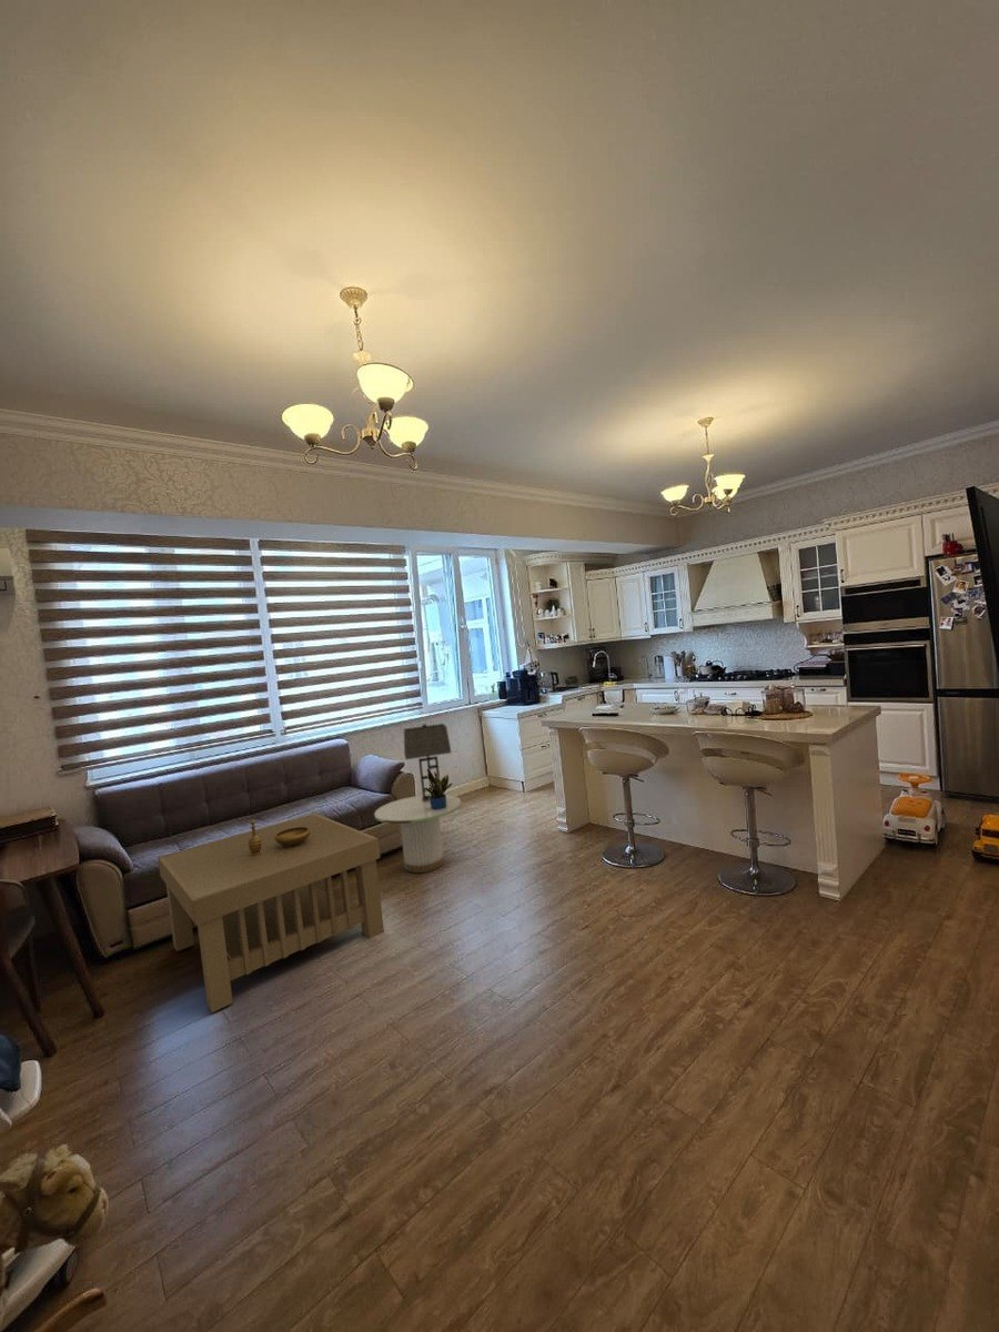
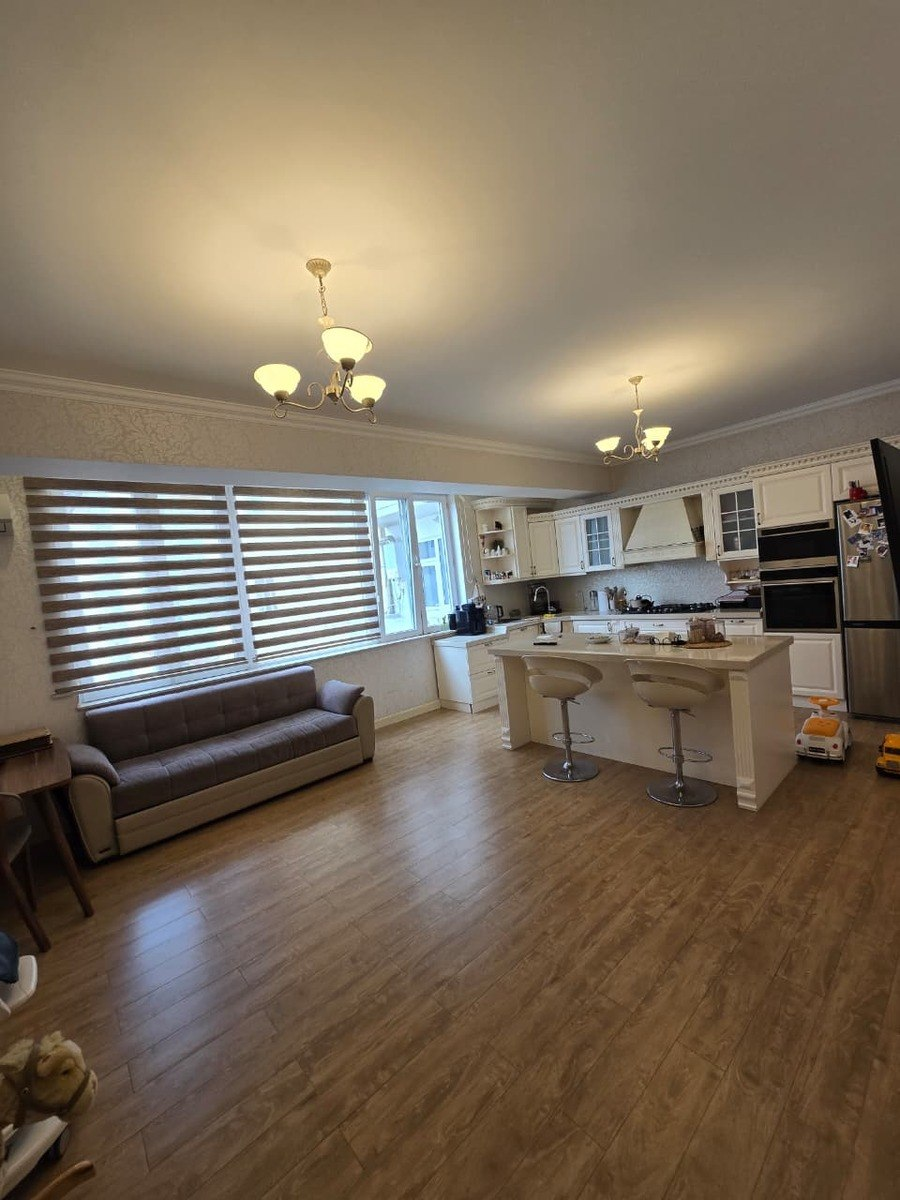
- table lamp [403,723,453,801]
- decorative bowl [249,819,311,855]
- coffee table [157,811,385,1013]
- side table [373,794,462,874]
- potted plant [424,768,454,810]
